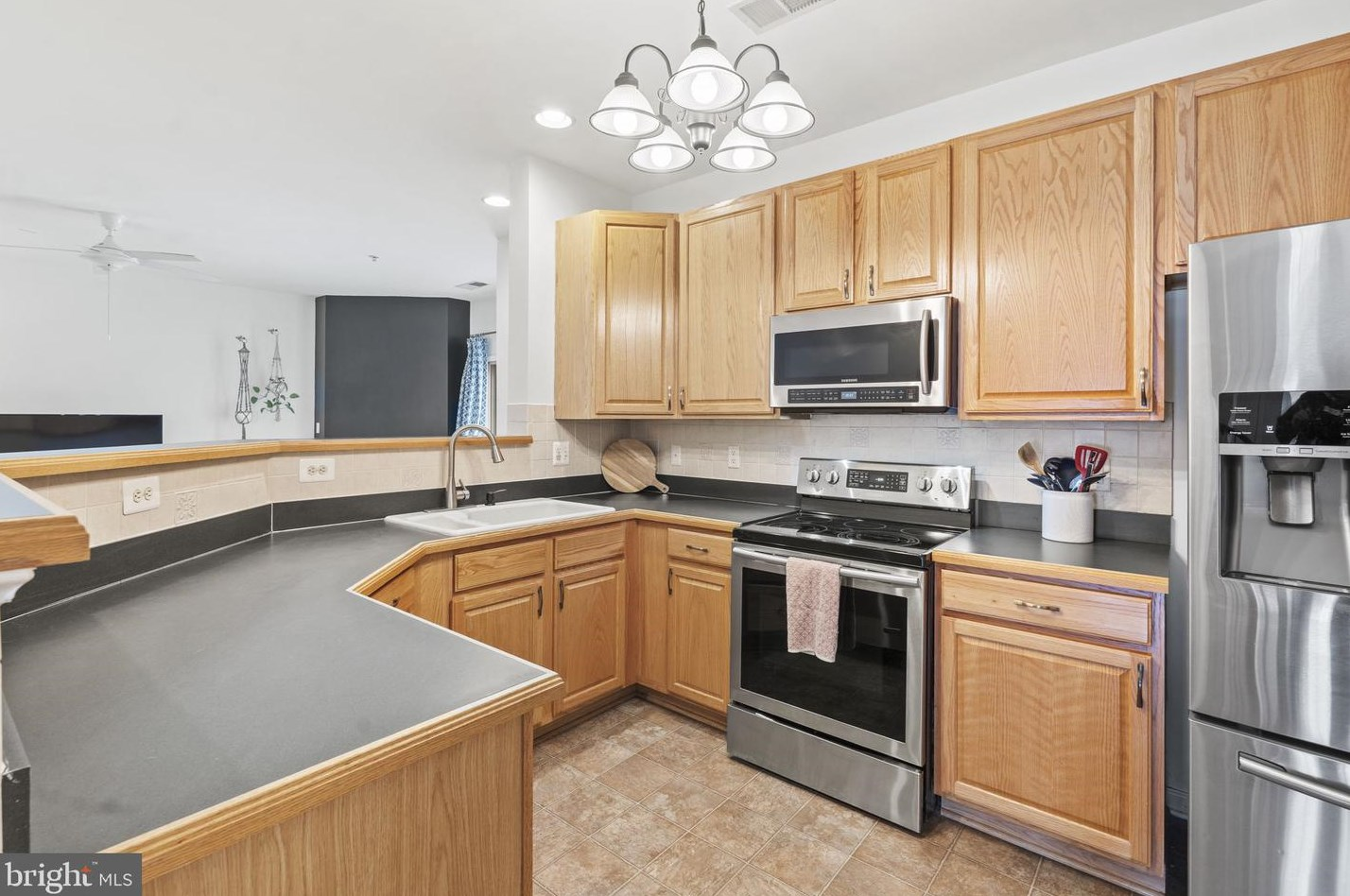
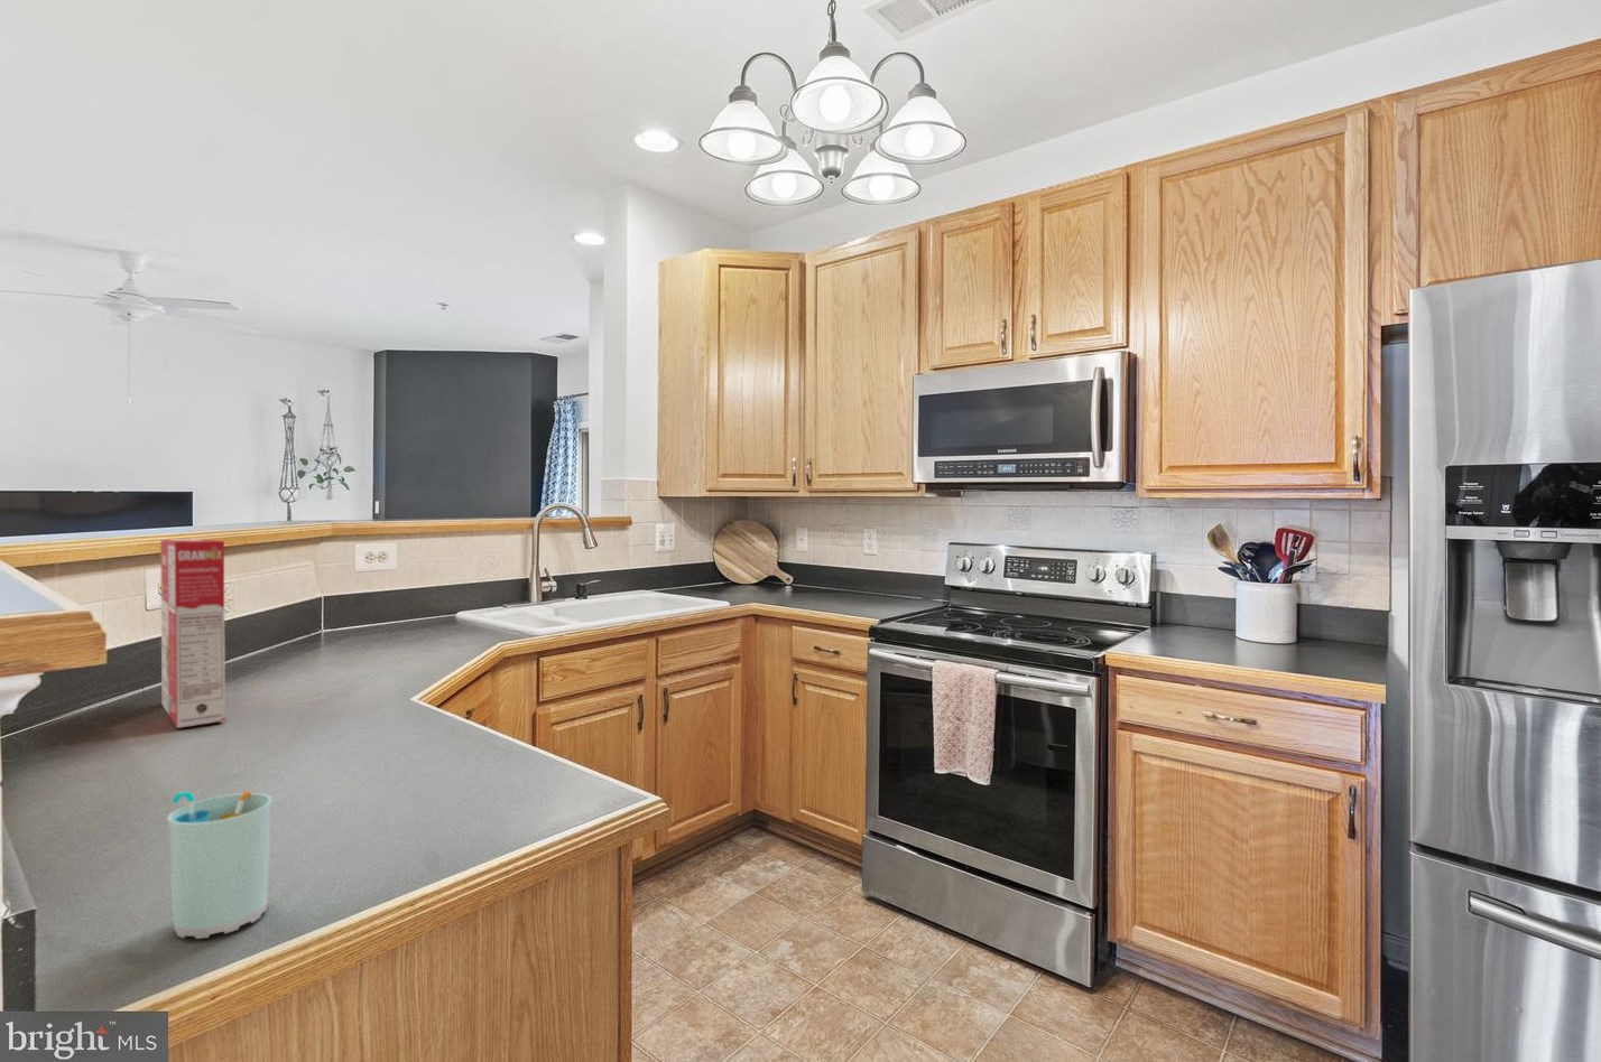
+ cereal box [159,538,227,729]
+ cup [166,789,274,940]
